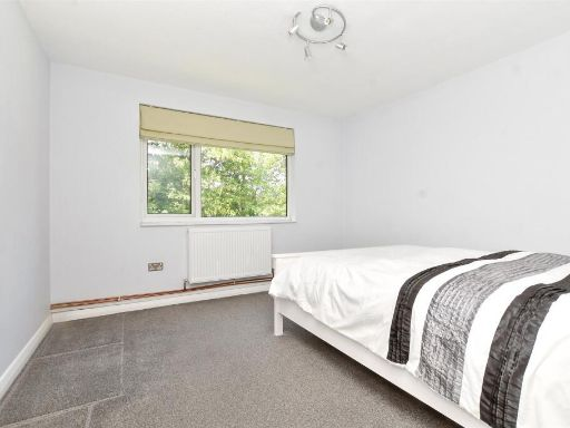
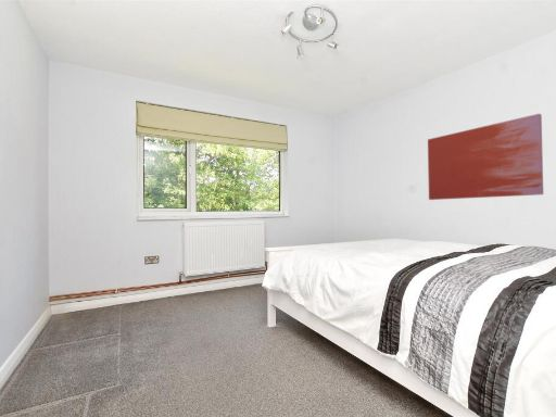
+ wall art [427,113,544,201]
